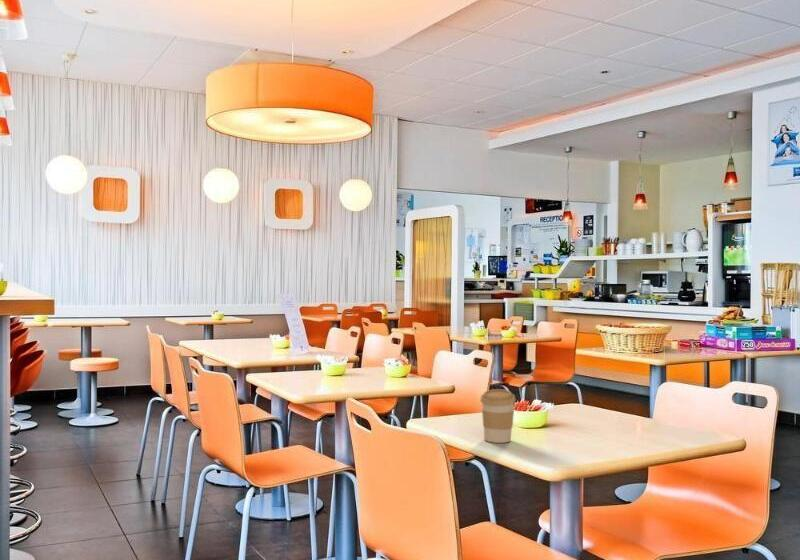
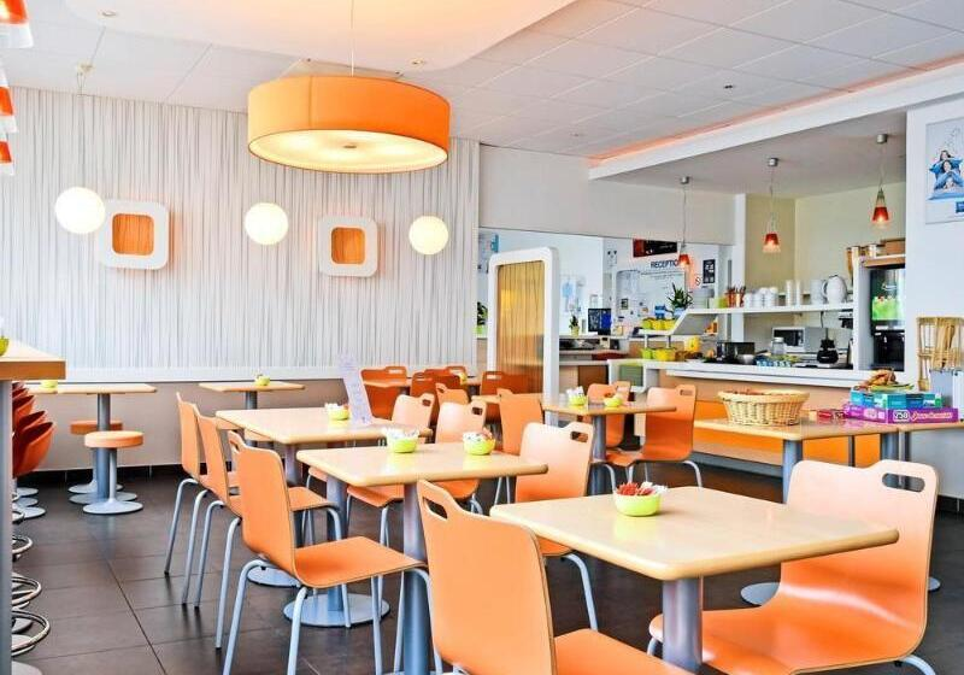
- coffee cup [479,388,517,444]
